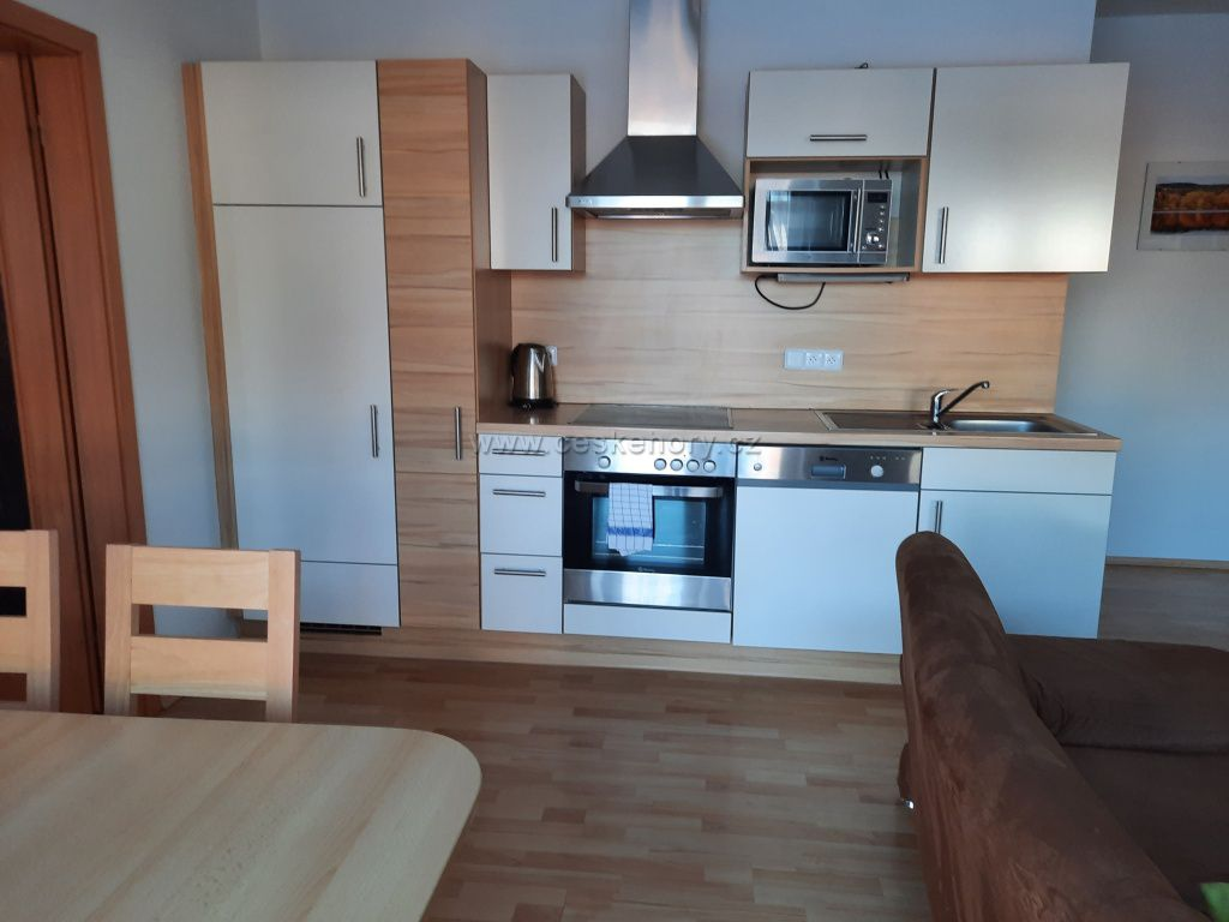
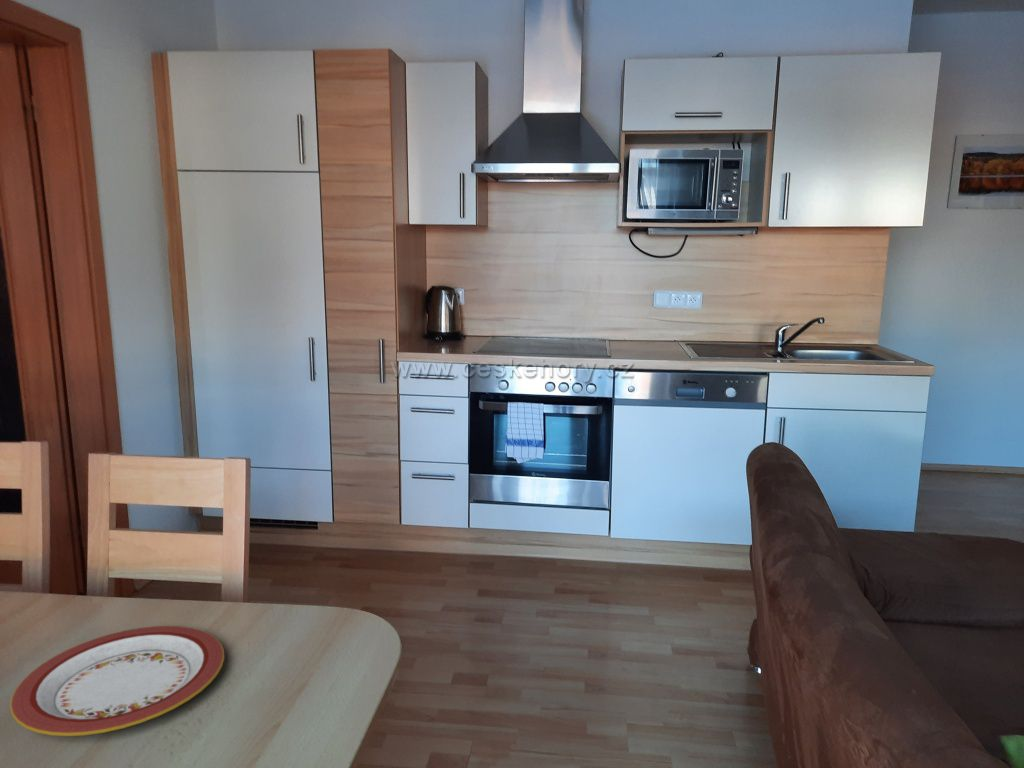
+ plate [9,625,225,737]
